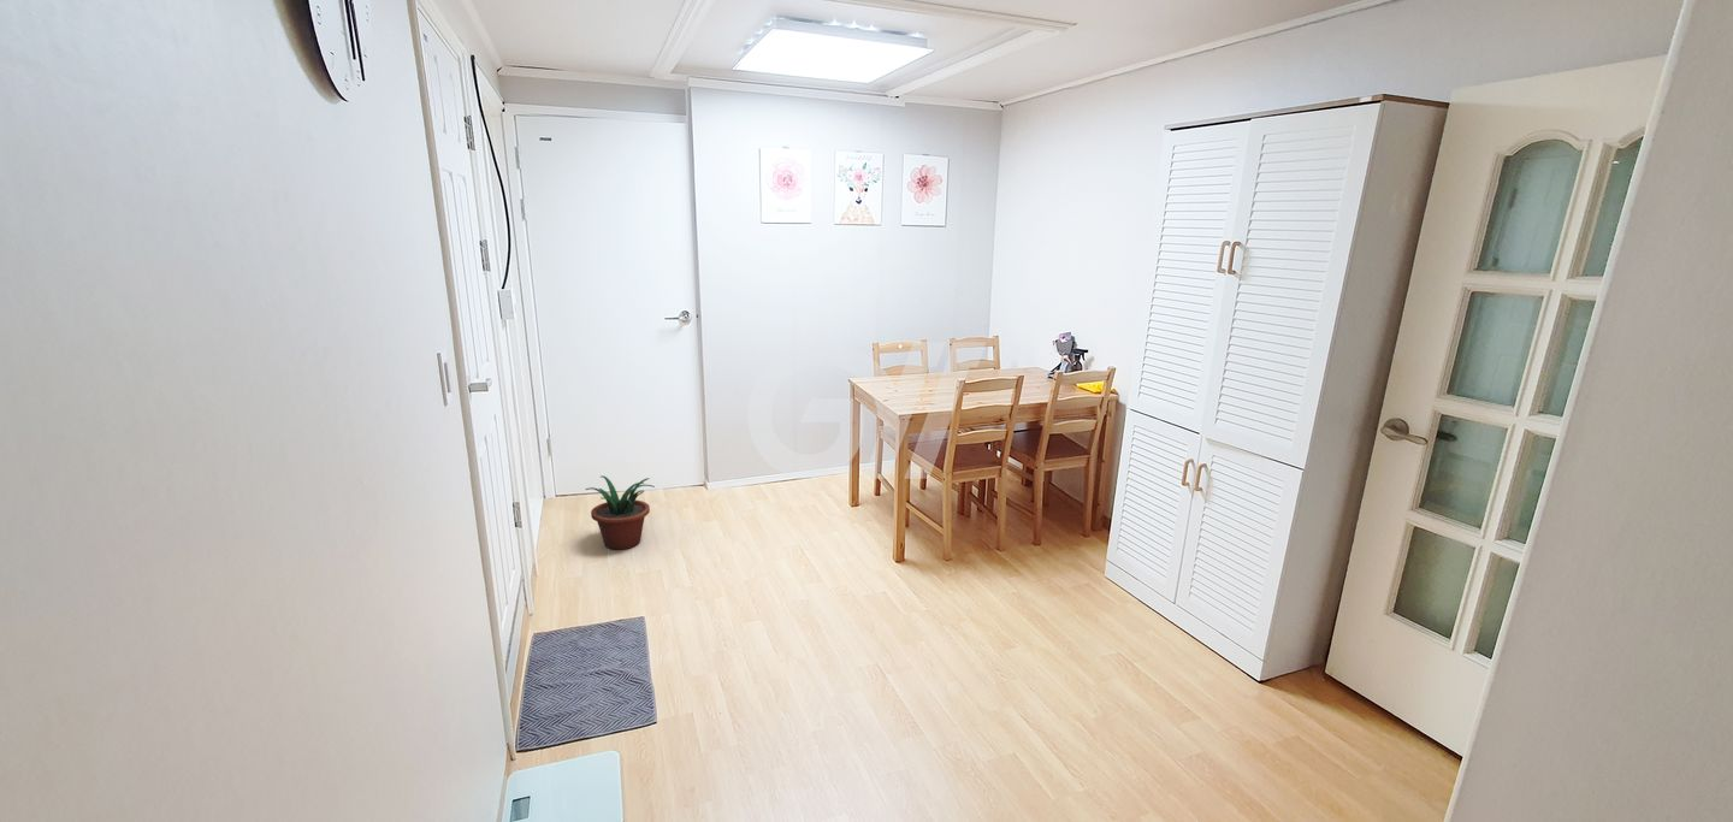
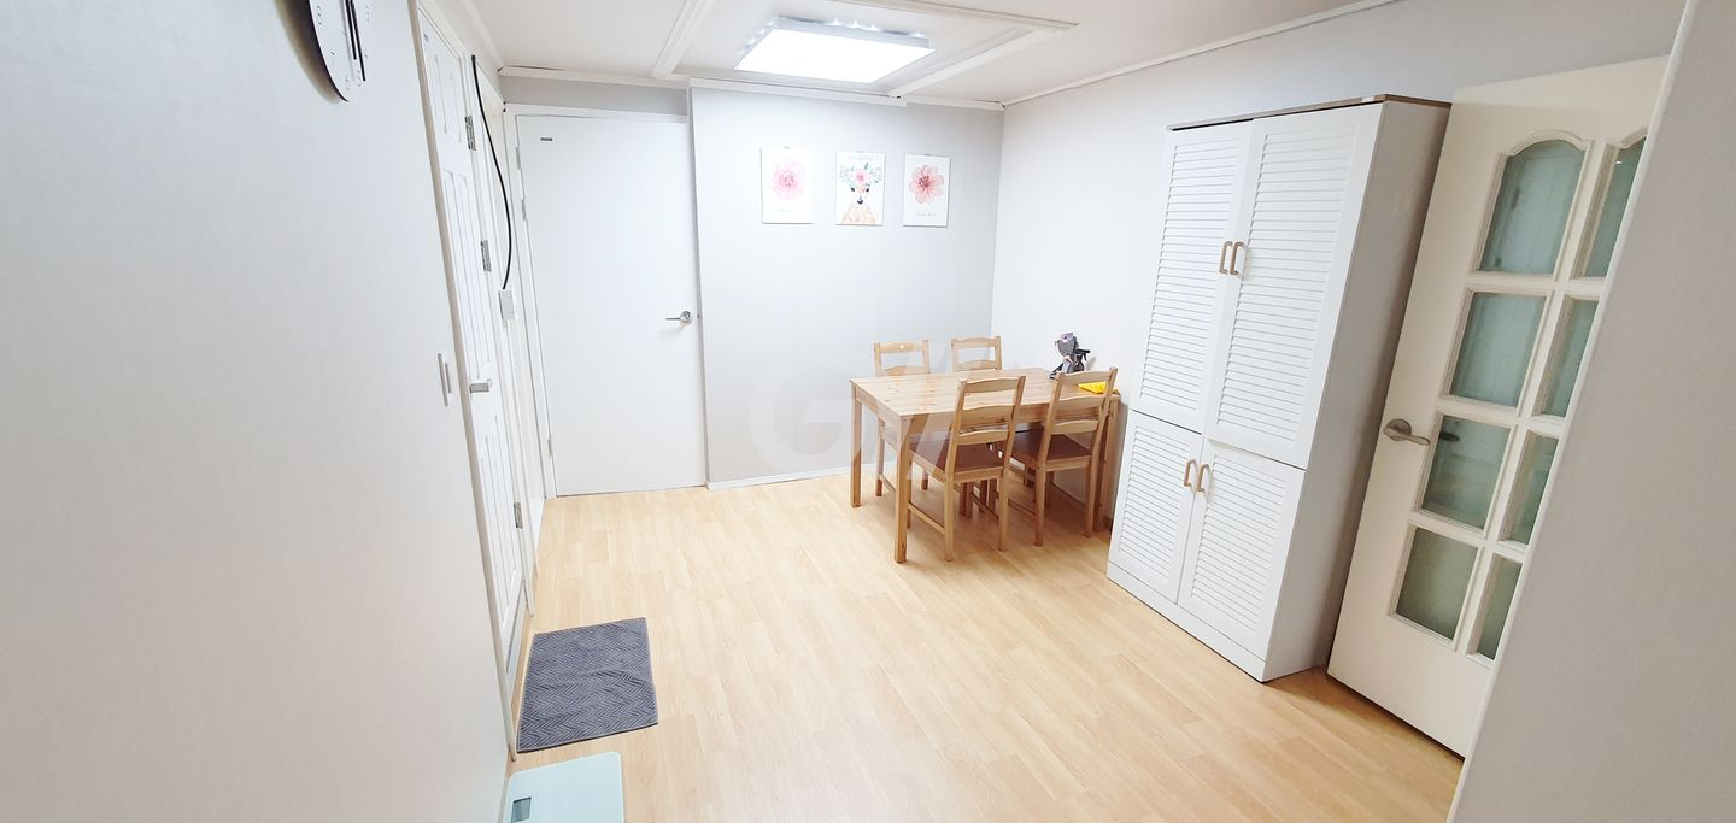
- potted plant [585,474,656,551]
